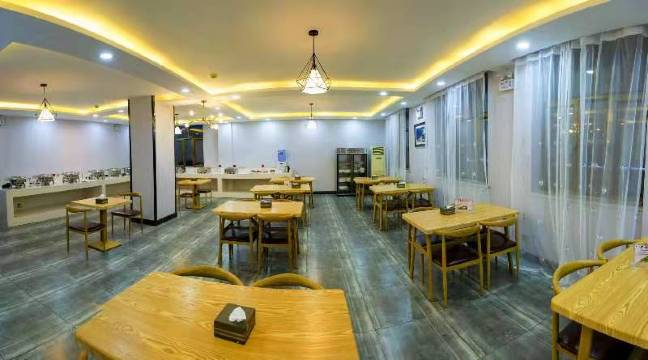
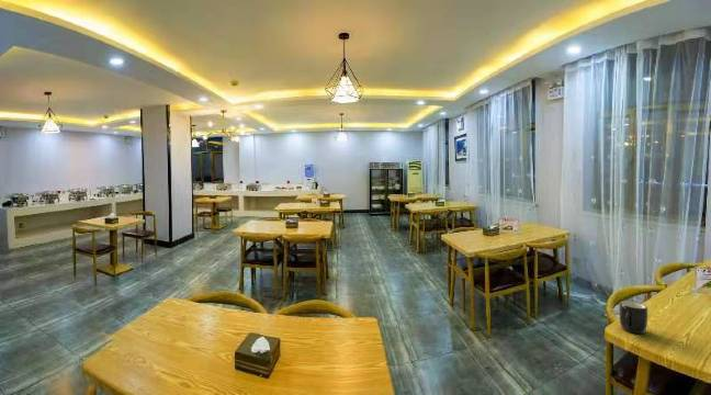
+ mug [619,300,648,335]
